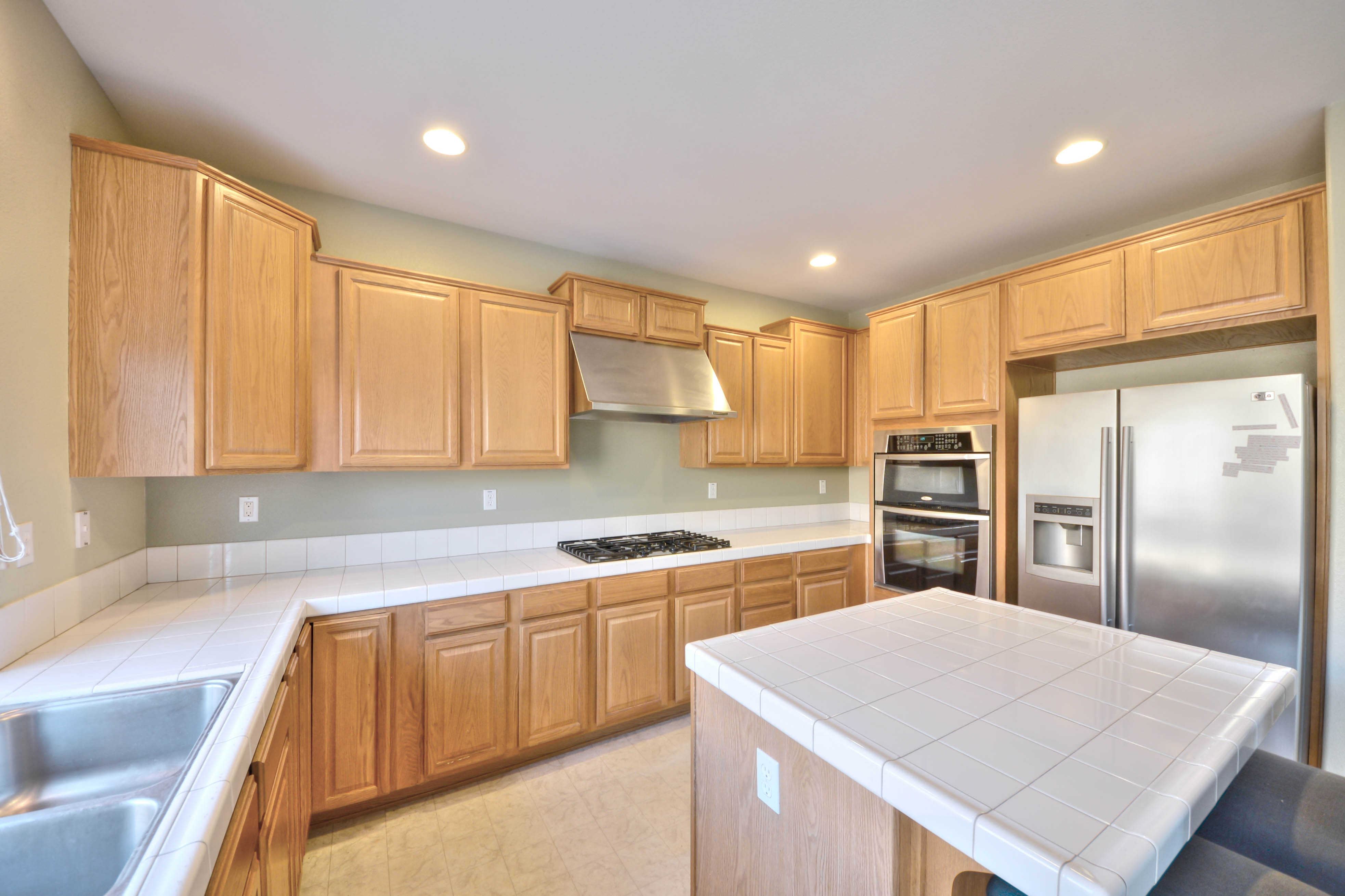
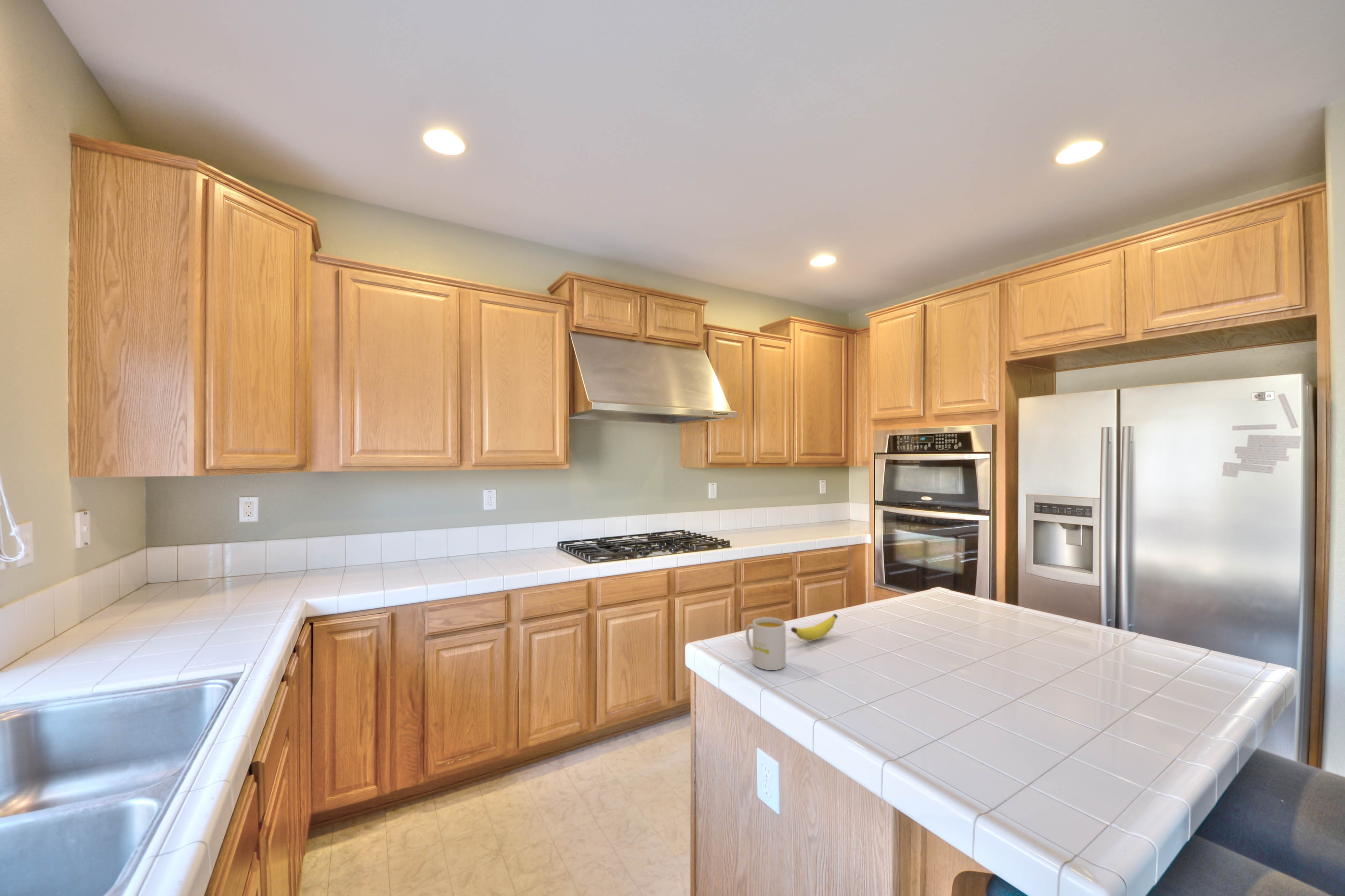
+ mug [745,617,786,671]
+ banana [791,613,838,642]
